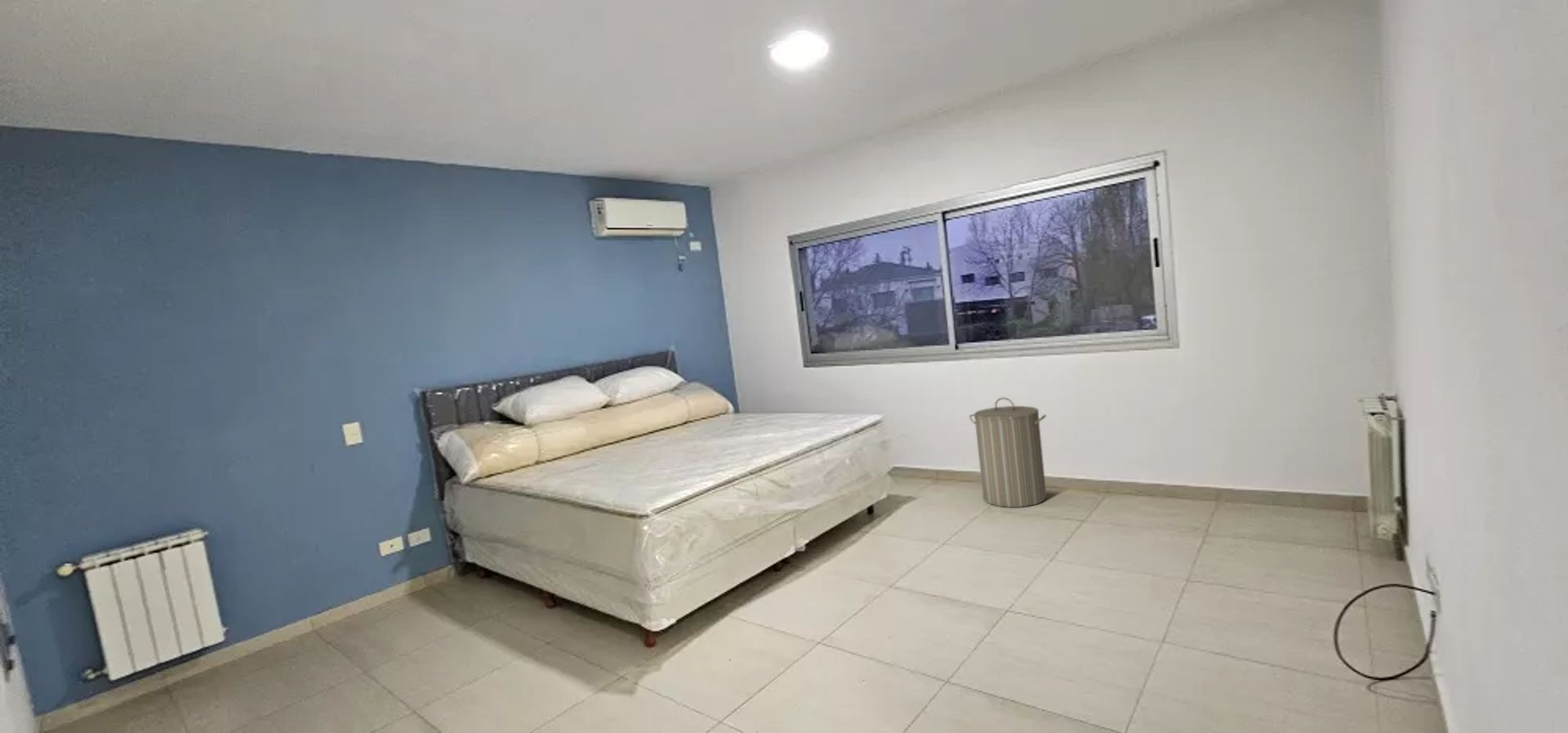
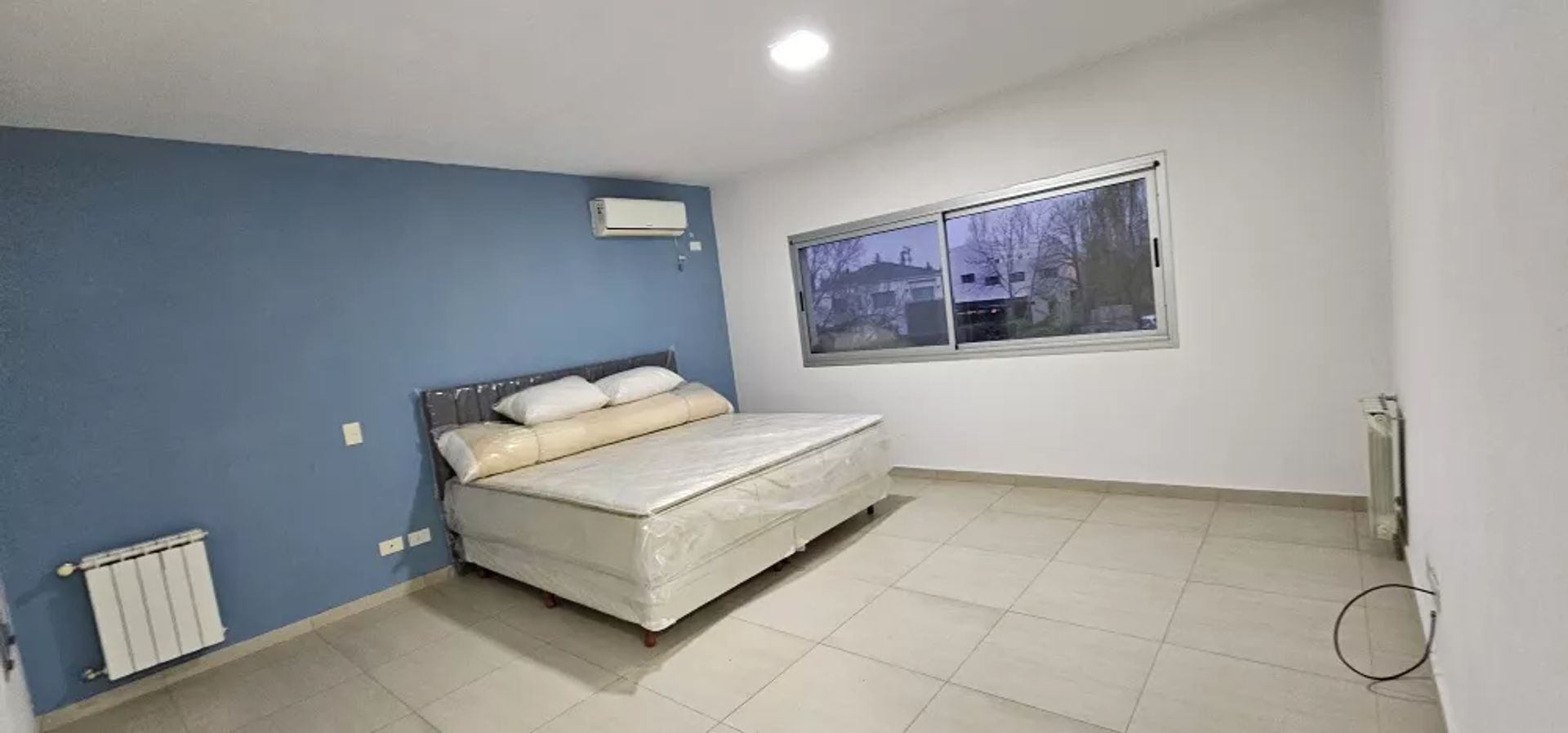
- laundry hamper [969,396,1047,508]
